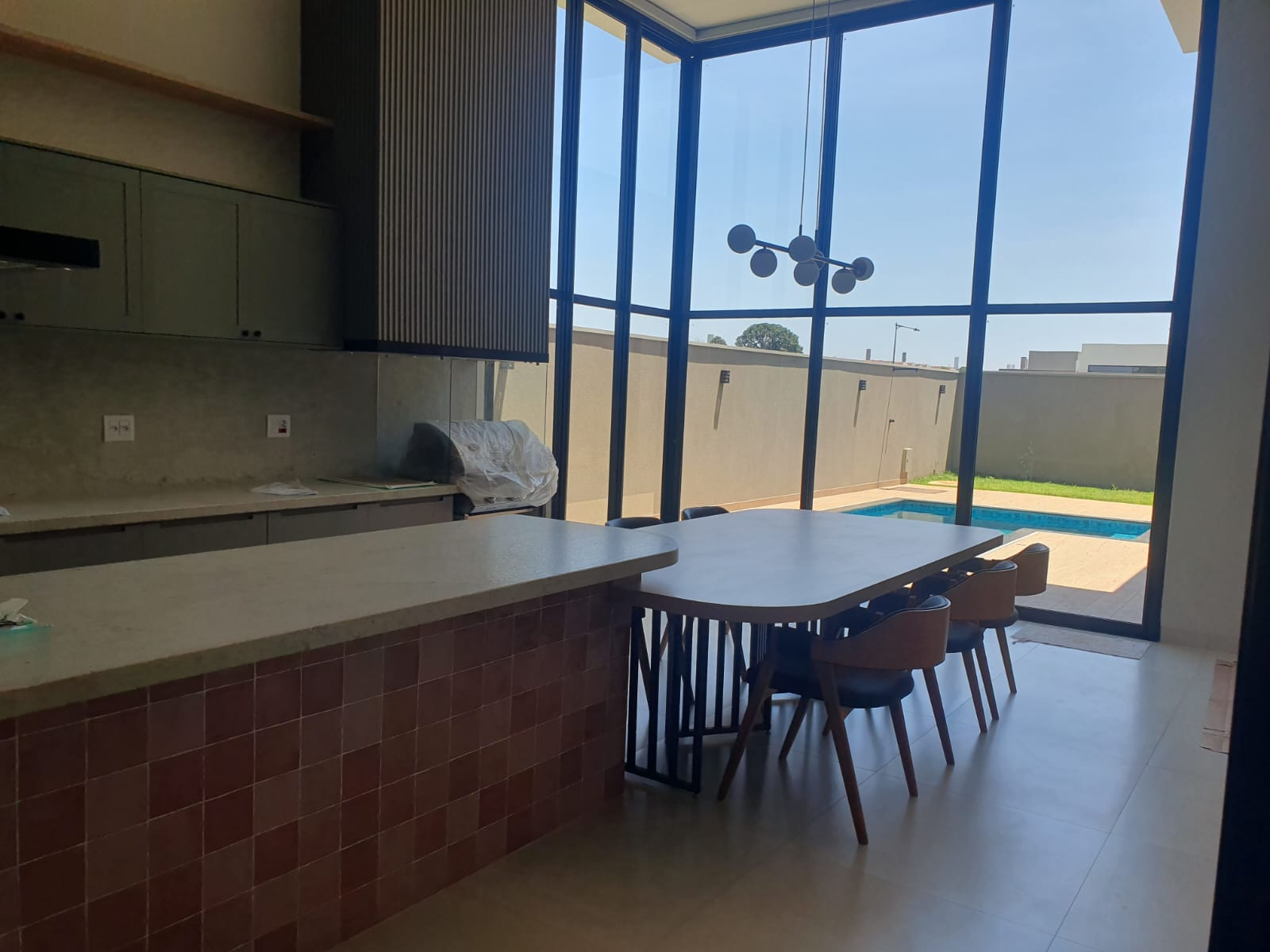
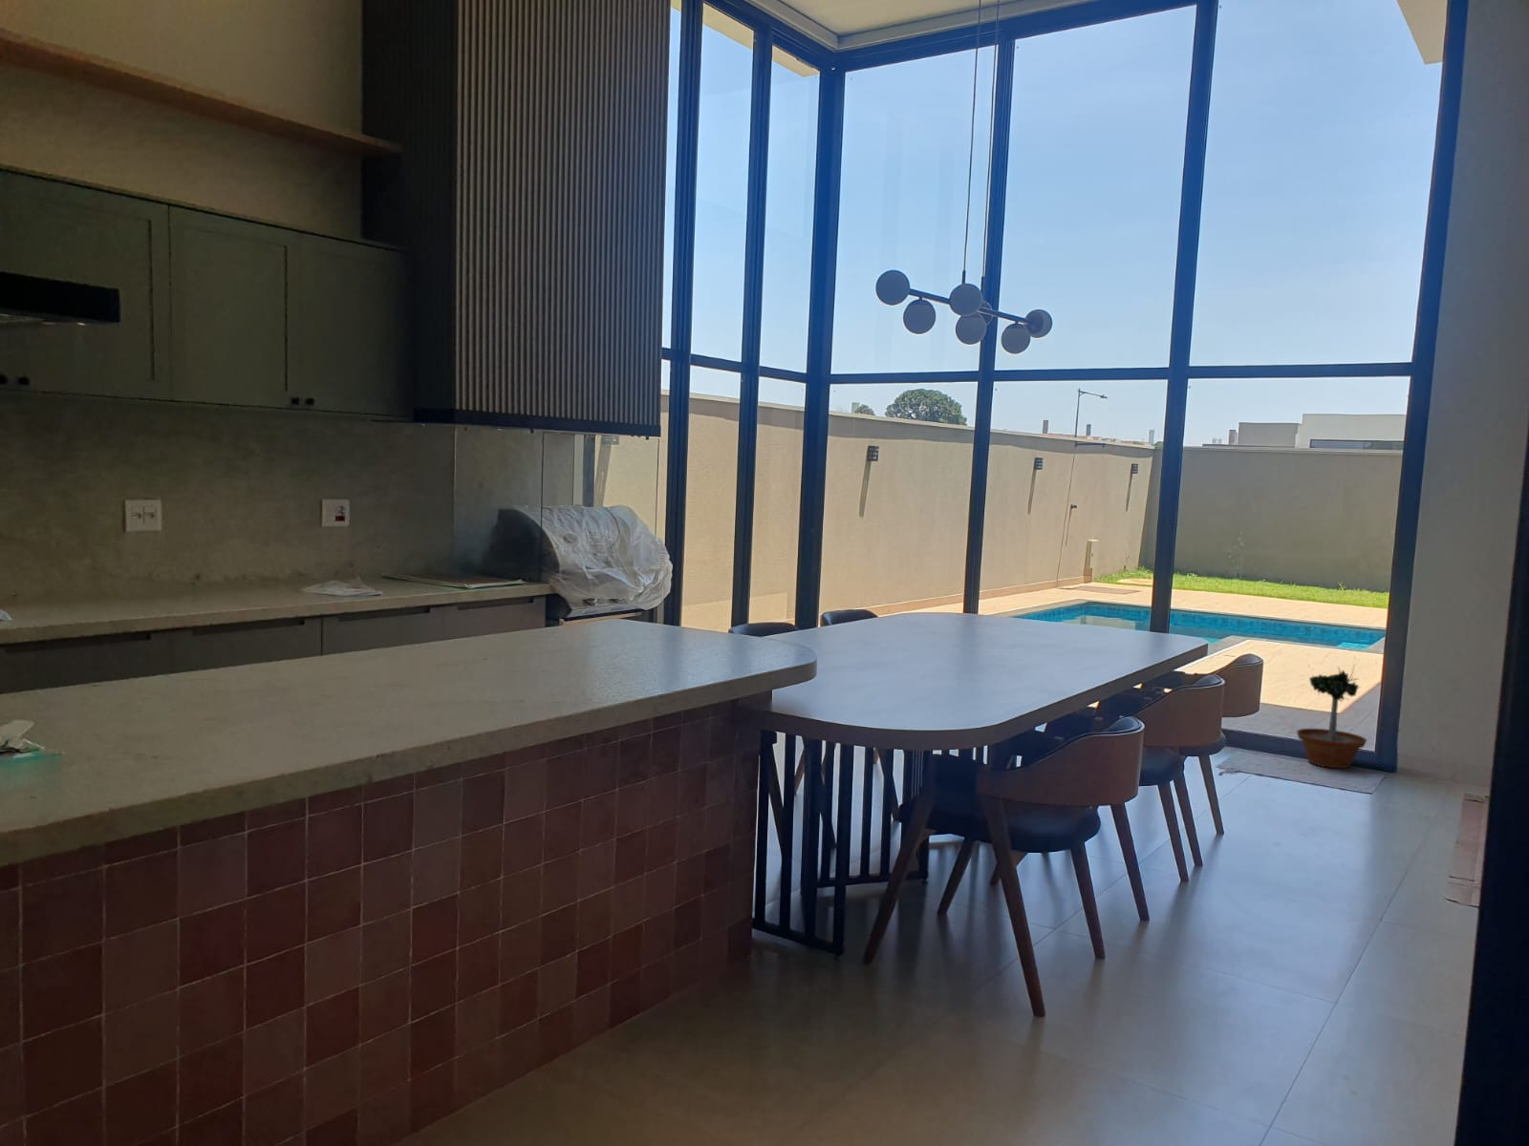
+ potted tree [1295,662,1368,769]
